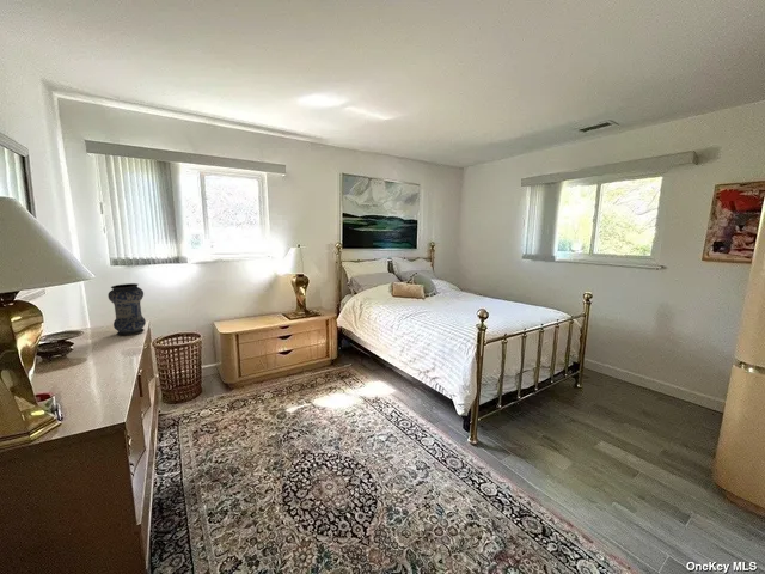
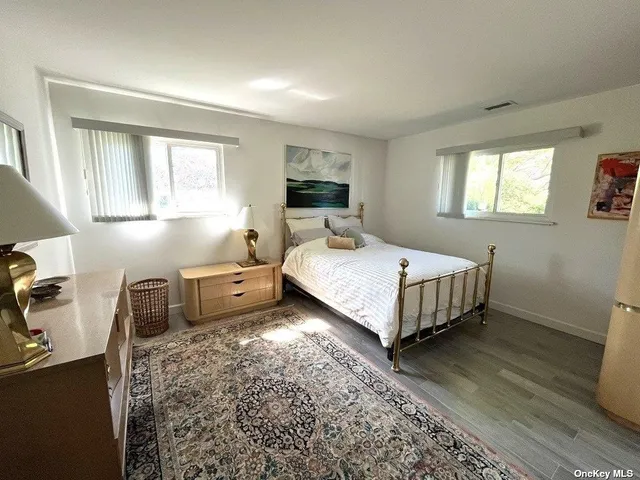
- vase [106,282,147,337]
